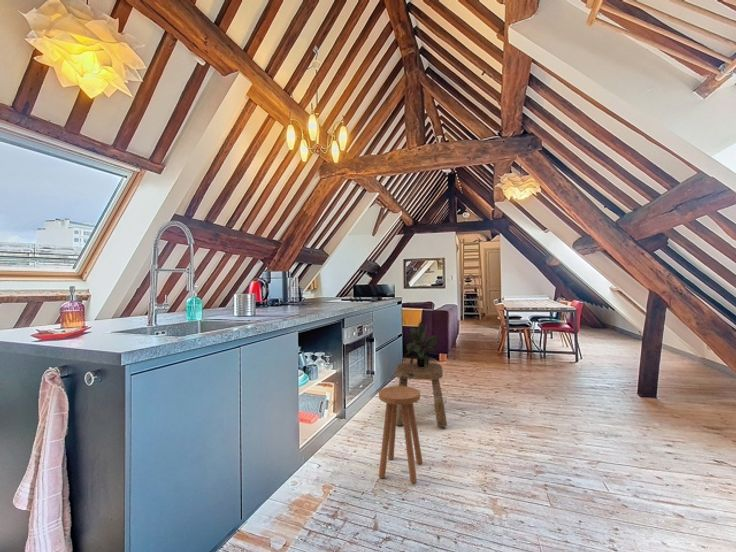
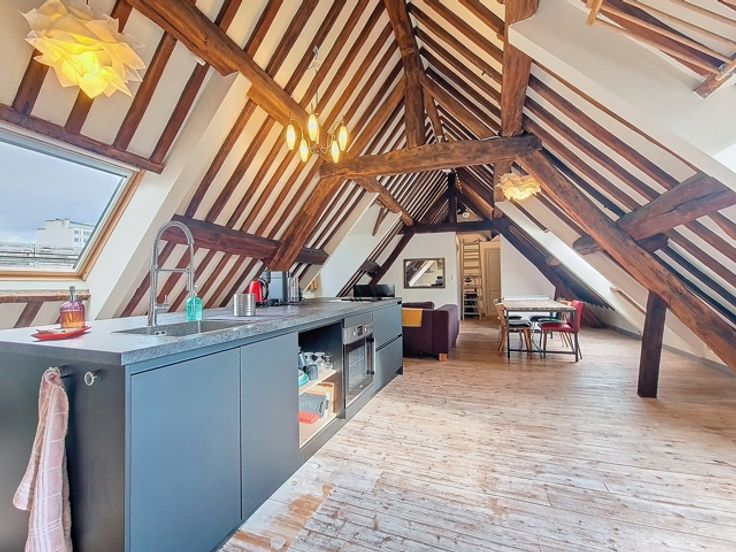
- stool [378,385,424,484]
- potted plant [403,321,440,368]
- stool [395,362,448,428]
